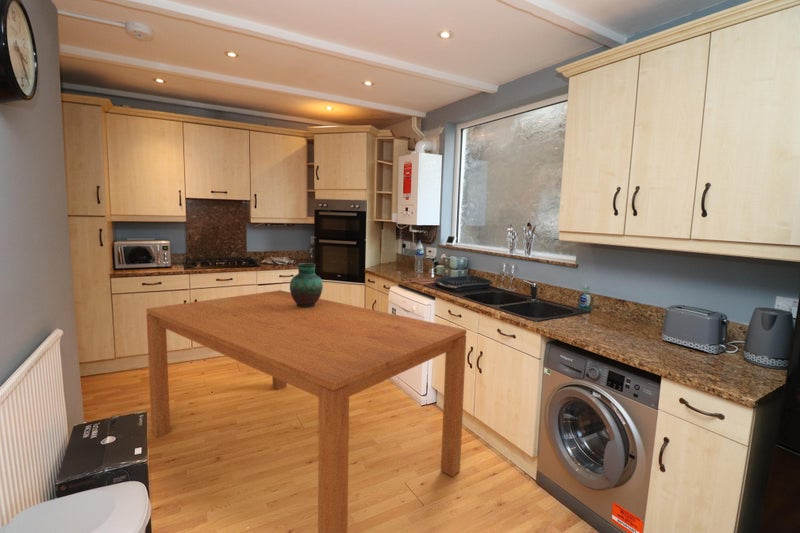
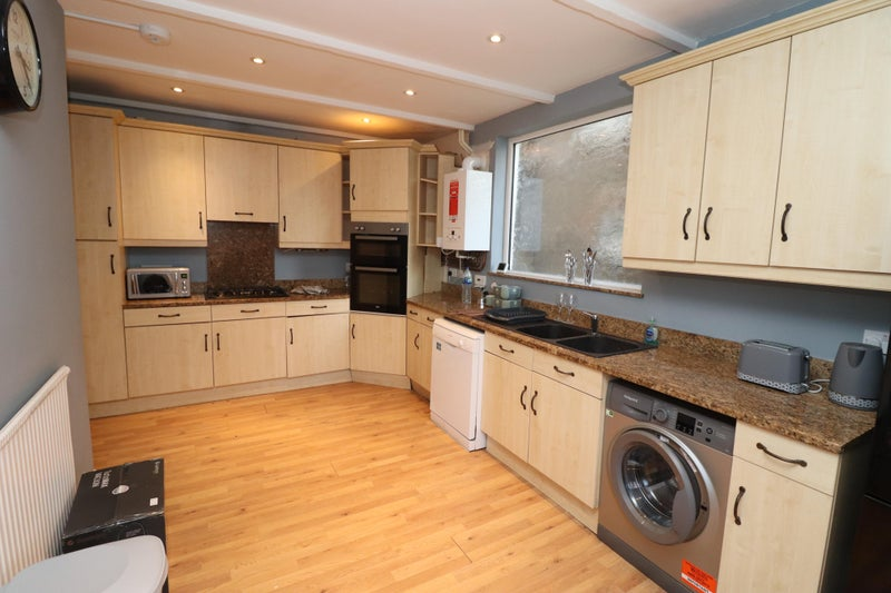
- vase [289,262,324,308]
- dining table [145,289,467,533]
